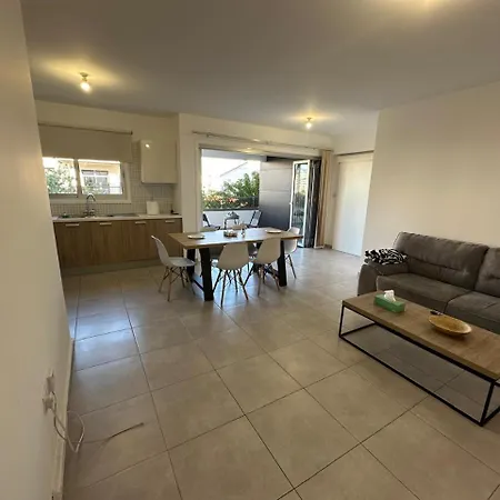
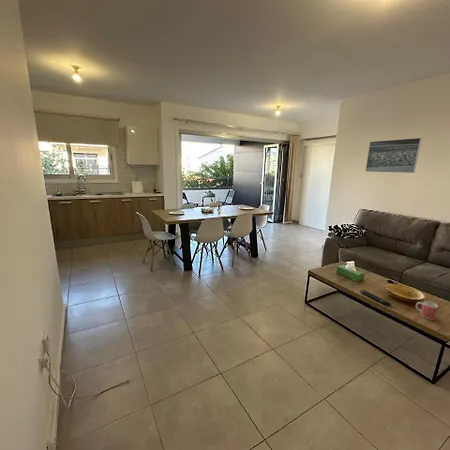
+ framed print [364,137,423,174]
+ remote control [359,289,392,307]
+ mug [415,300,439,321]
